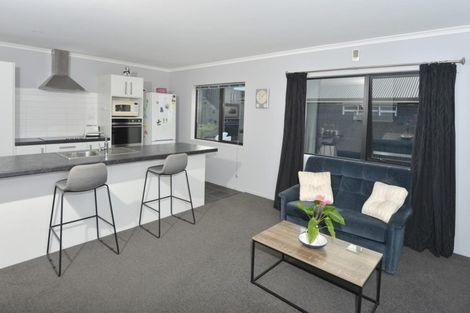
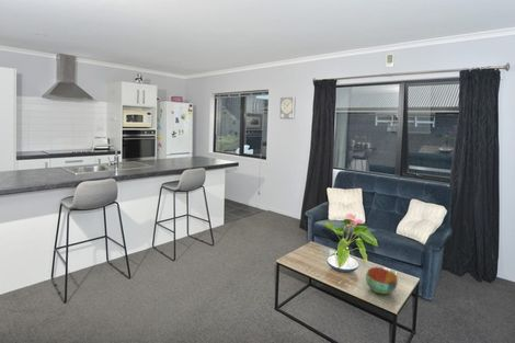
+ bowl [365,266,399,295]
